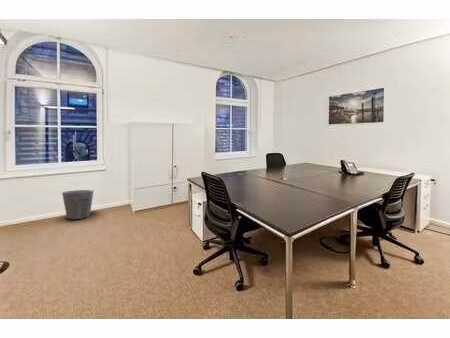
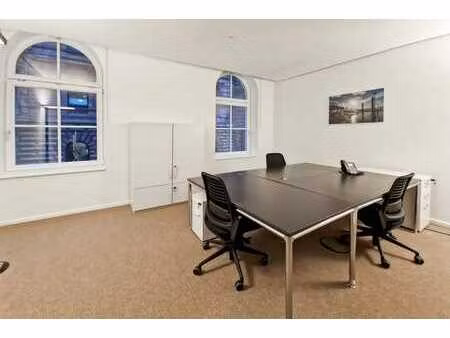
- waste bin [61,189,94,220]
